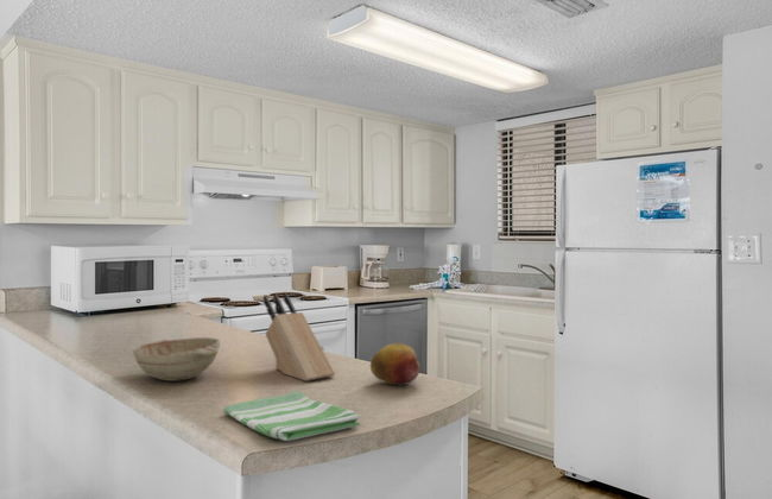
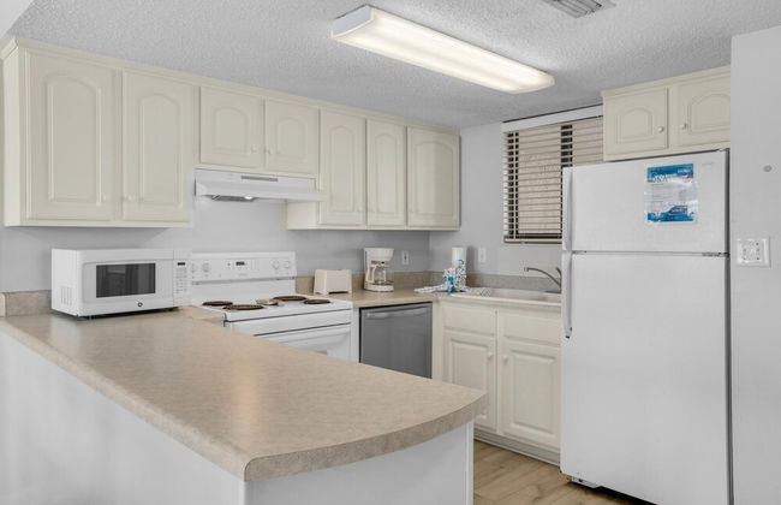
- decorative bowl [132,336,221,383]
- dish towel [222,390,361,442]
- fruit [369,342,422,386]
- knife block [262,291,336,383]
